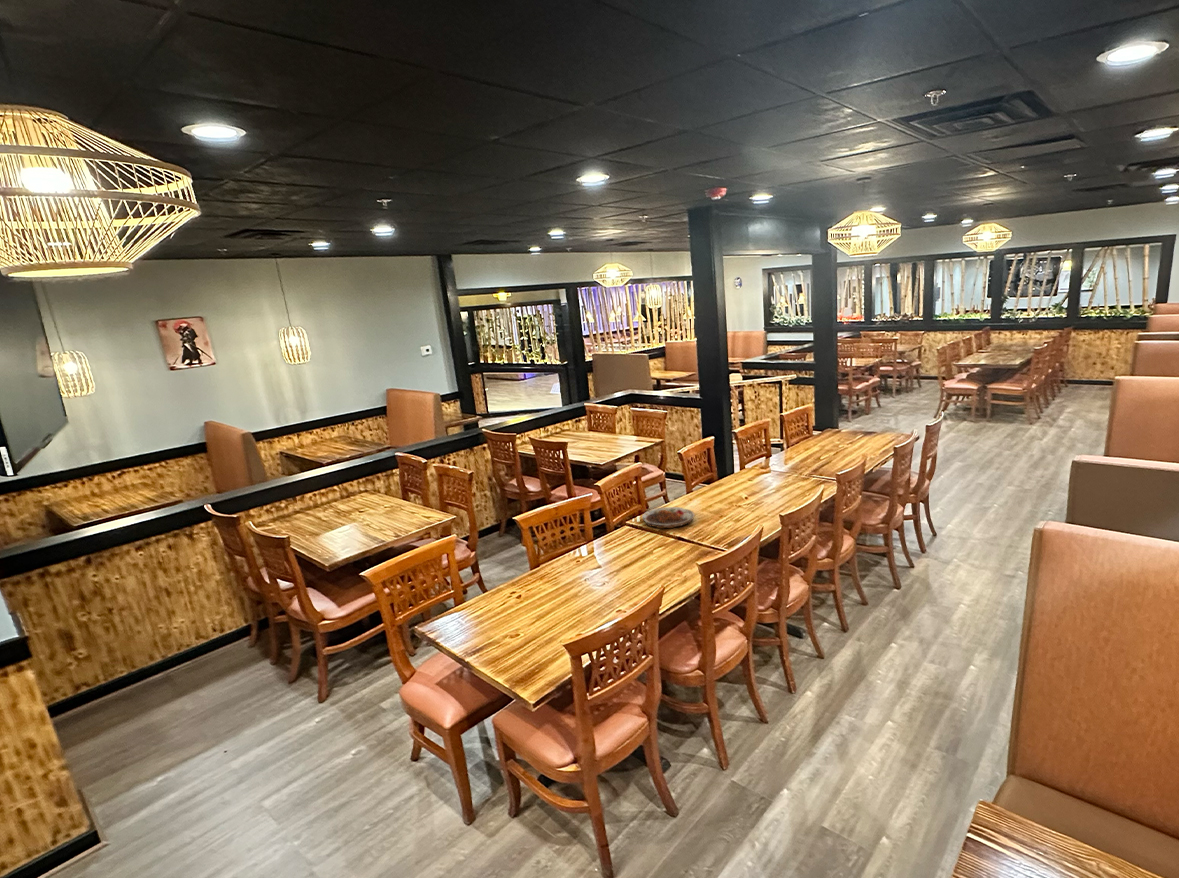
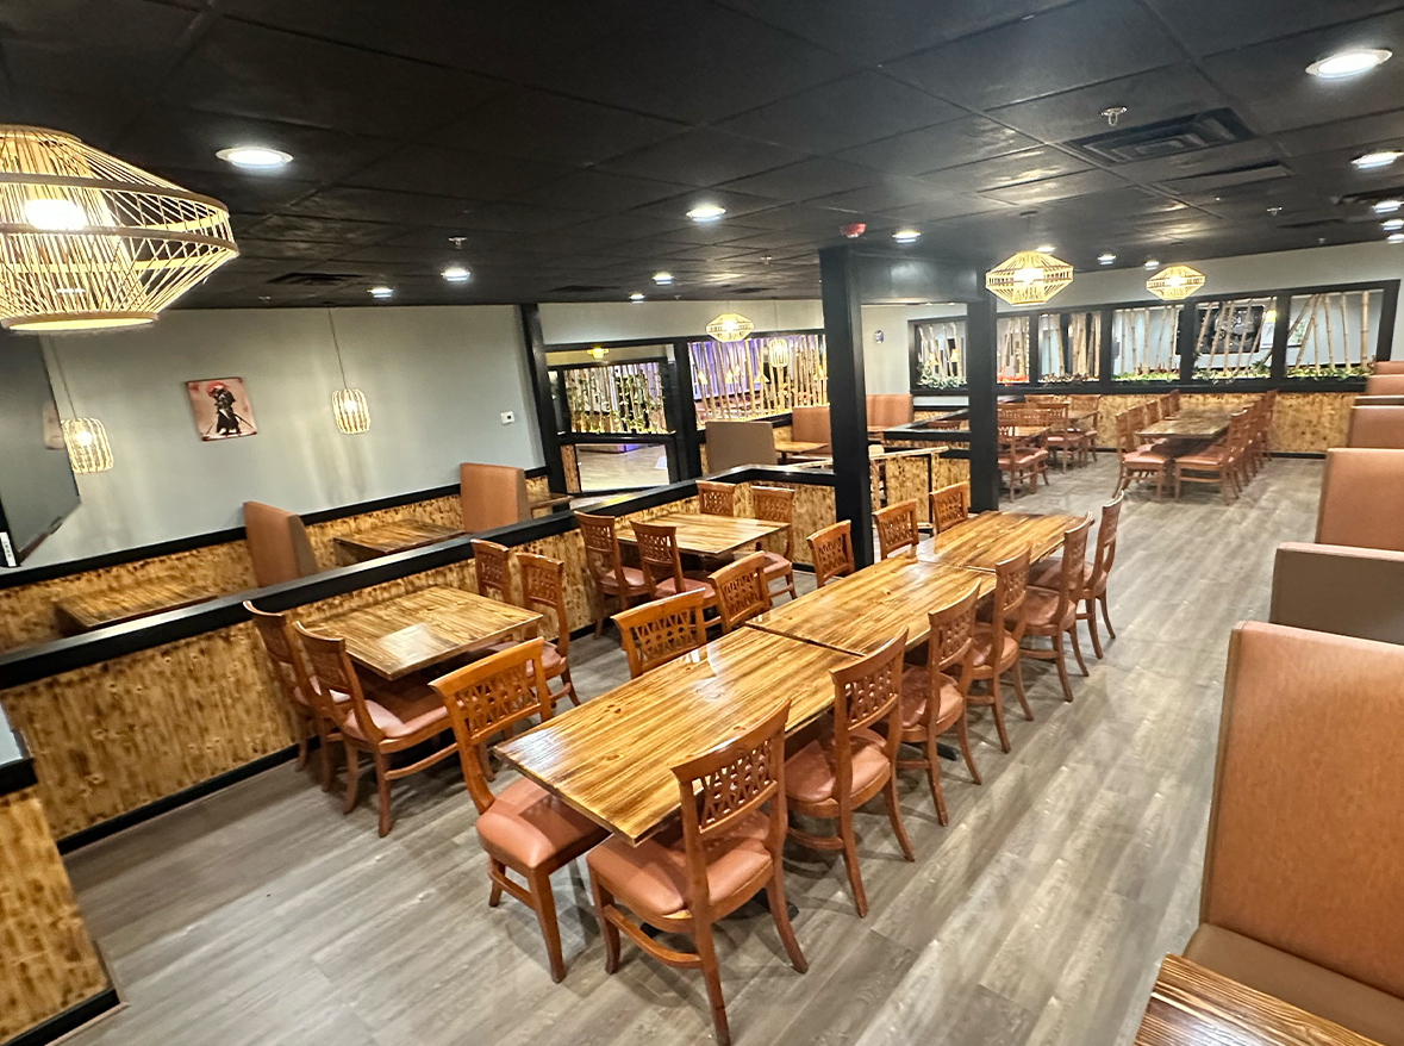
- plate [641,506,695,529]
